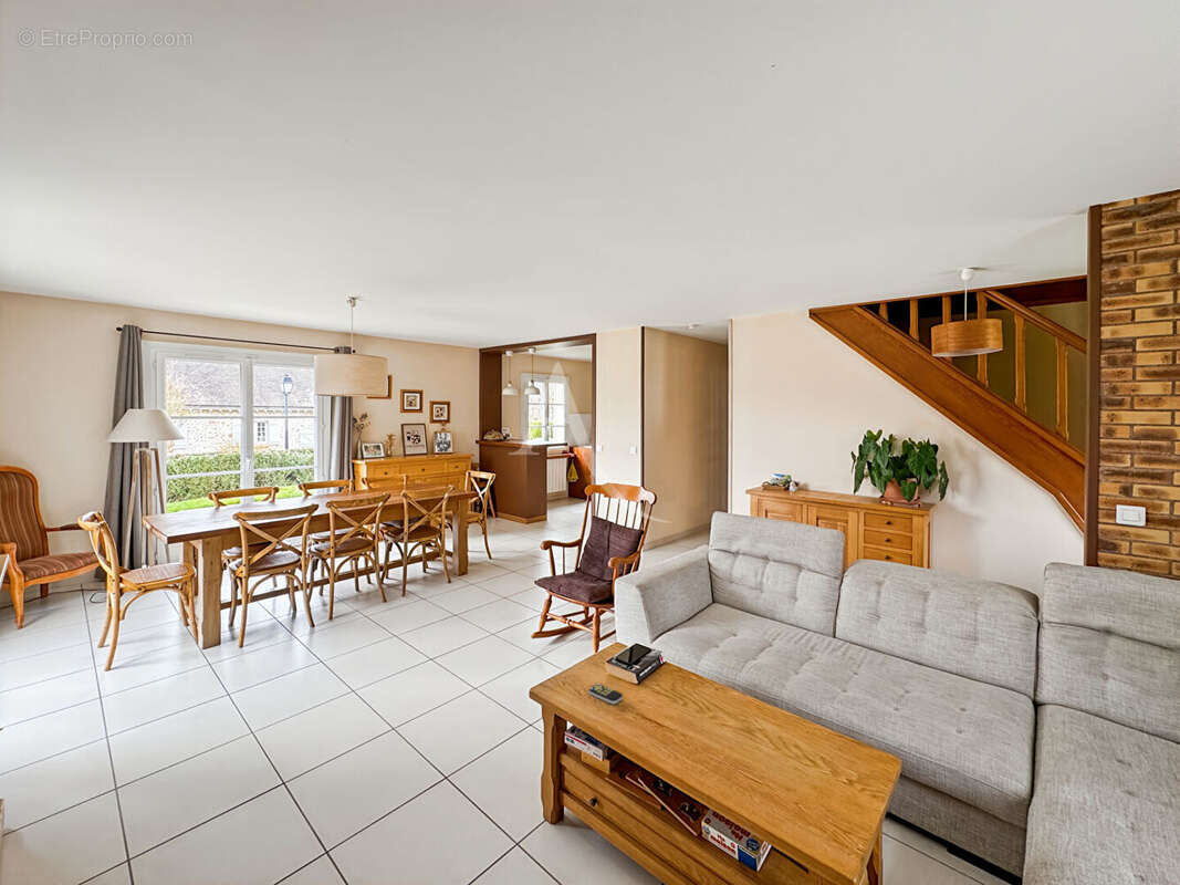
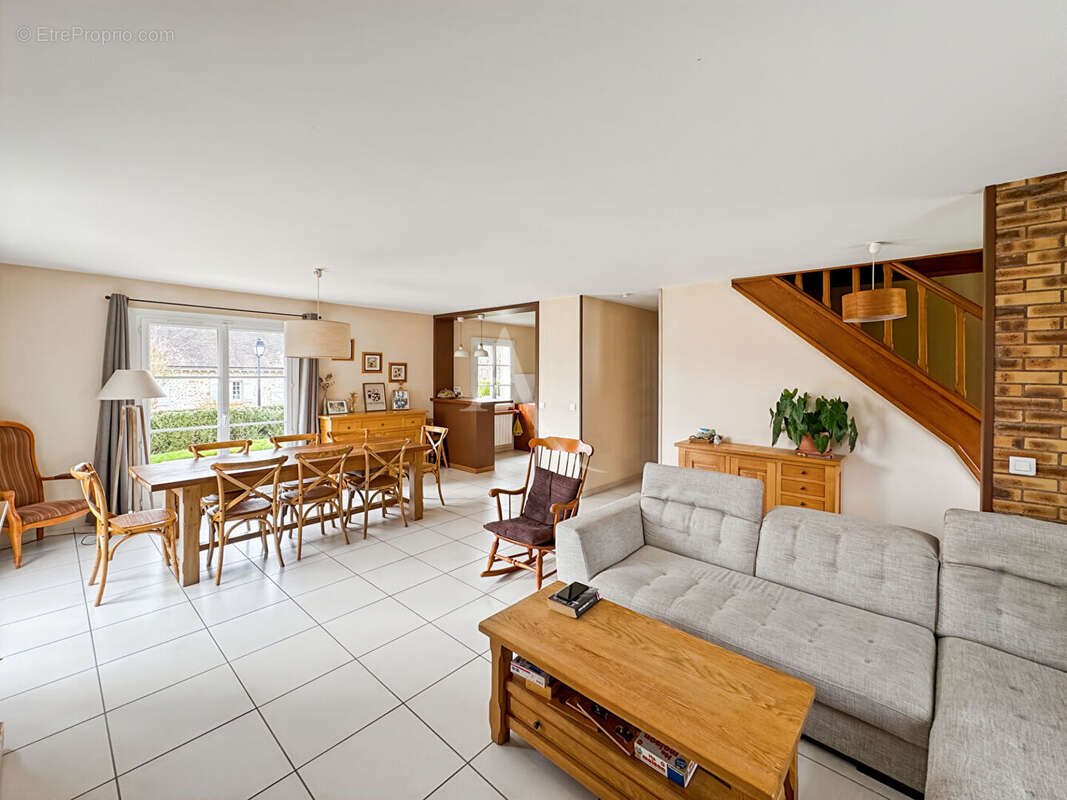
- remote control [587,683,624,705]
